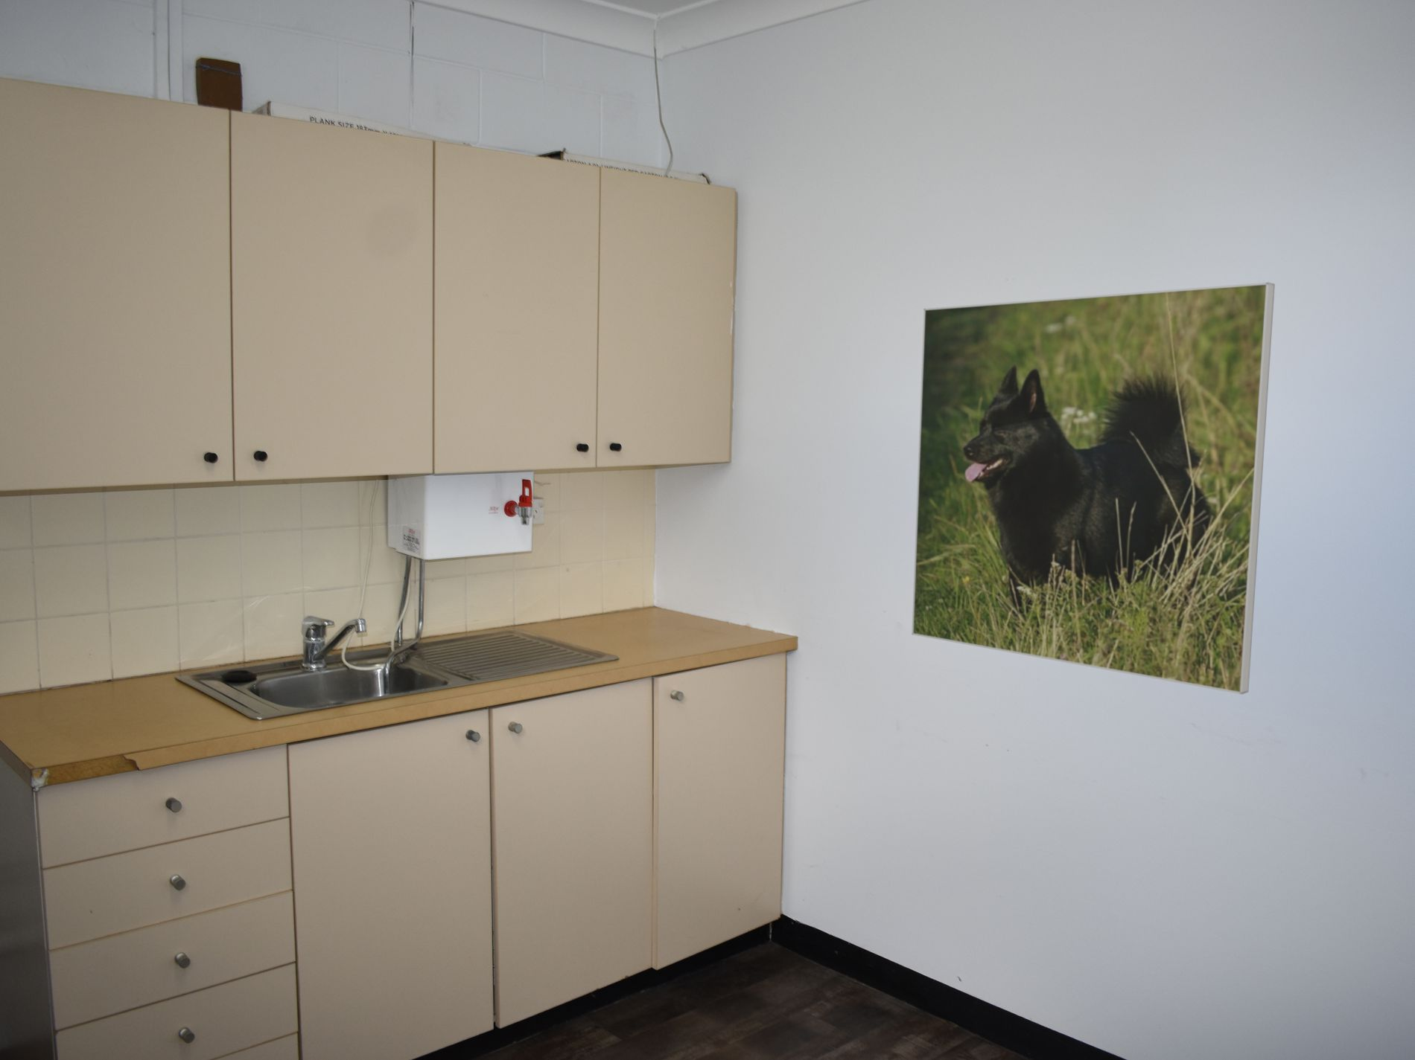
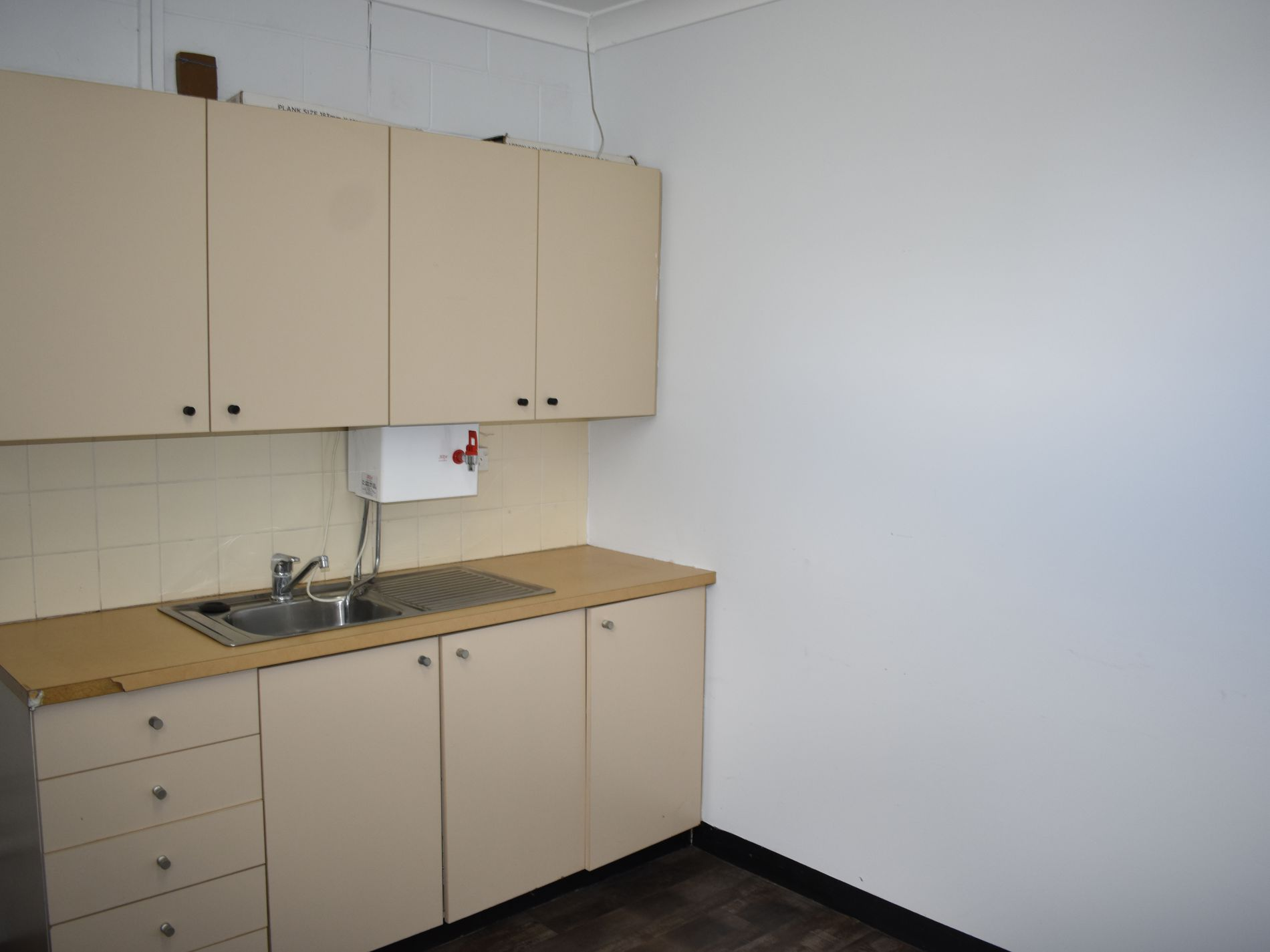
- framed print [910,282,1276,696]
